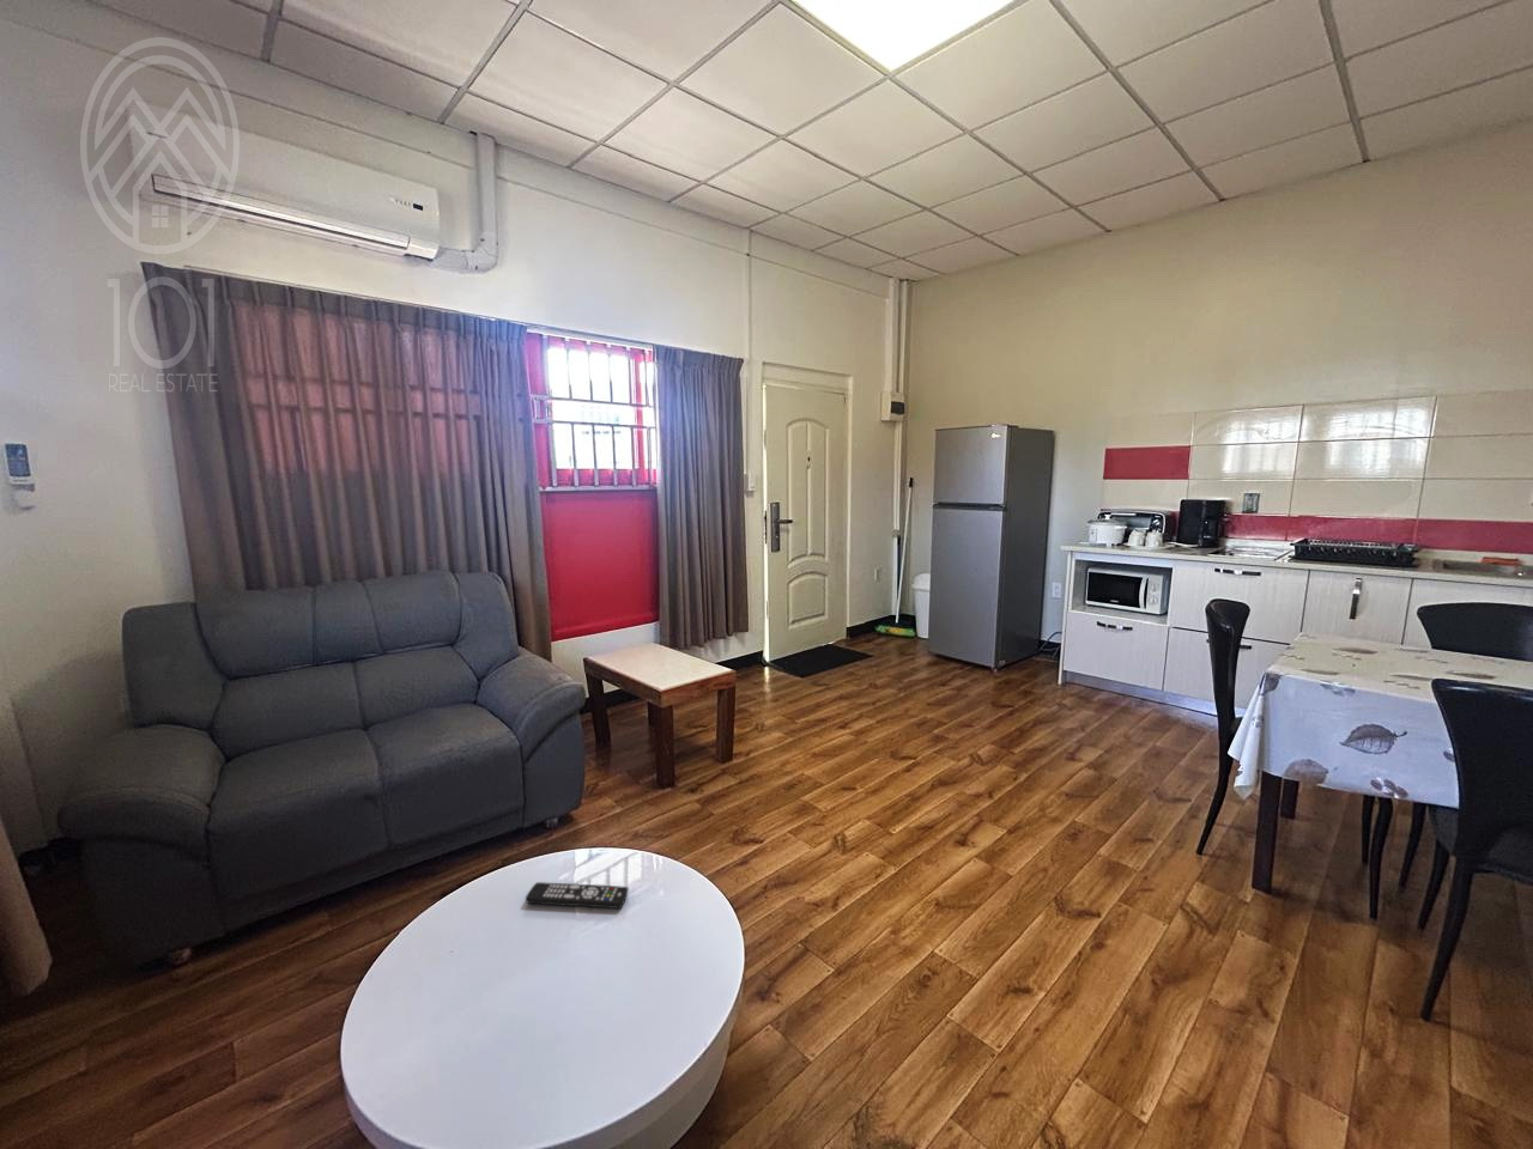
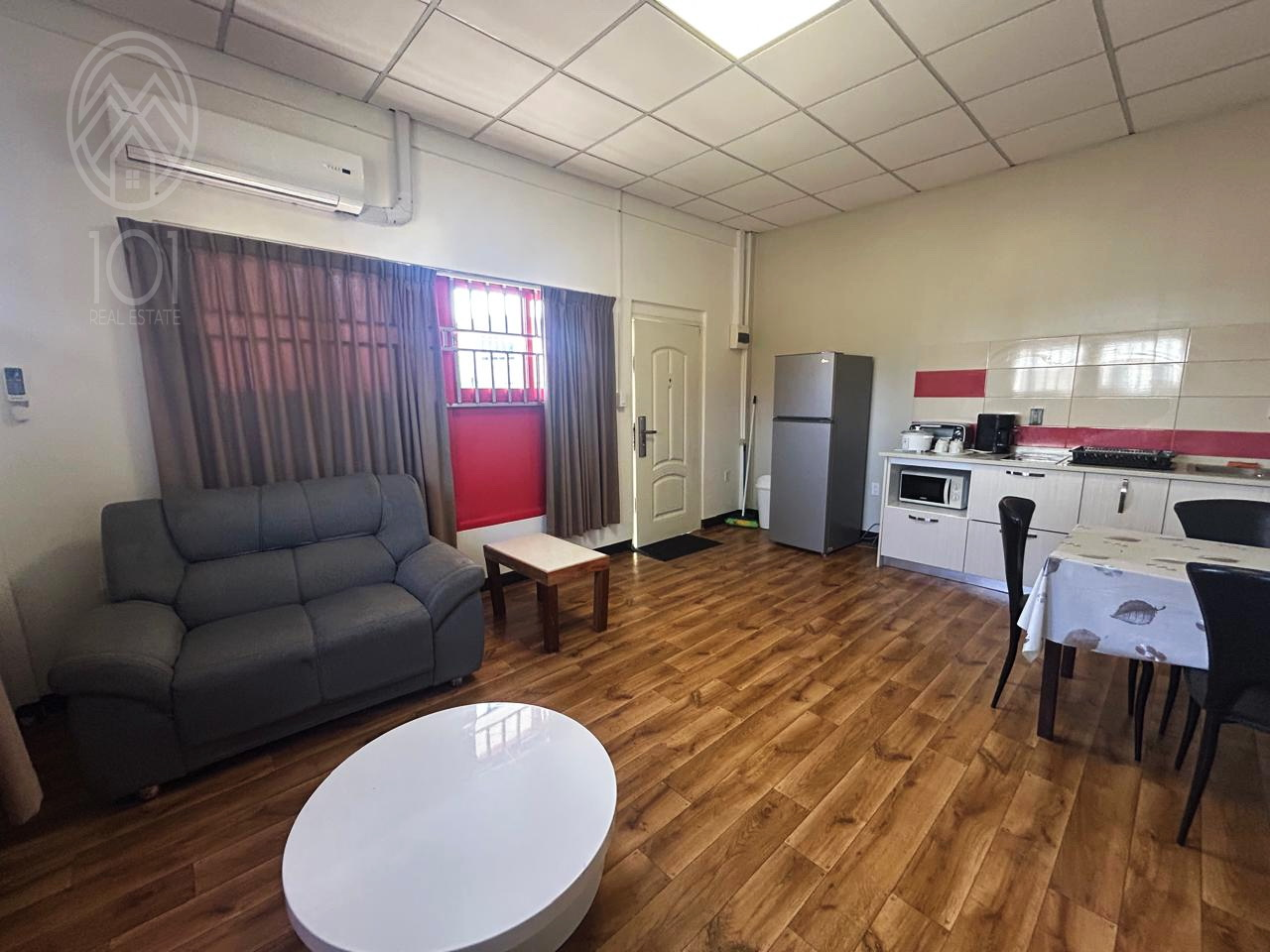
- remote control [525,881,630,910]
